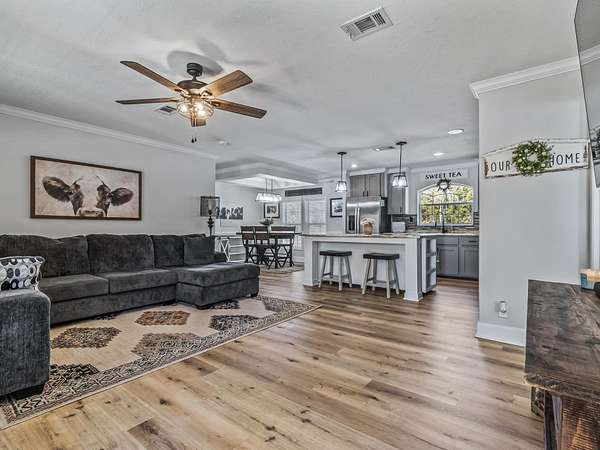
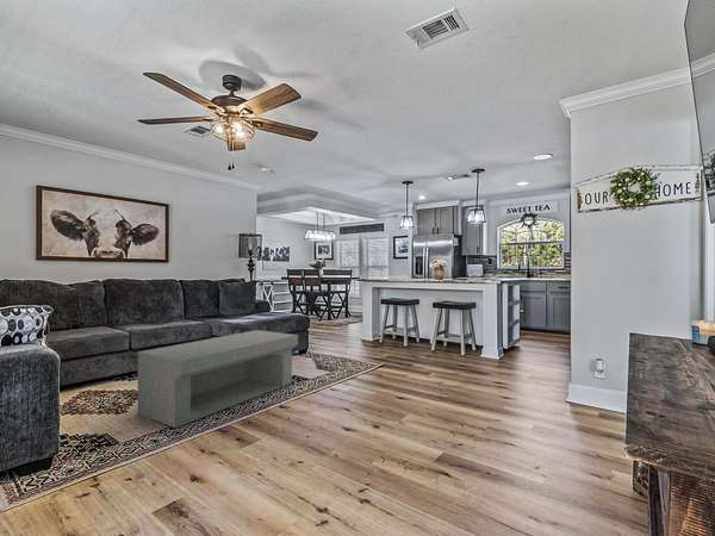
+ coffee table [137,329,299,429]
